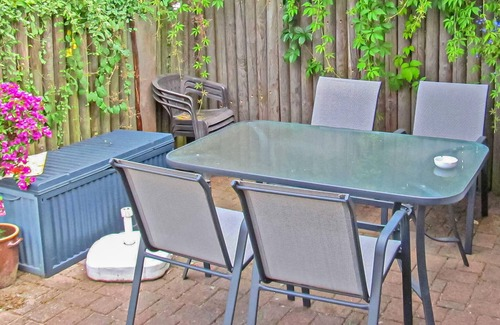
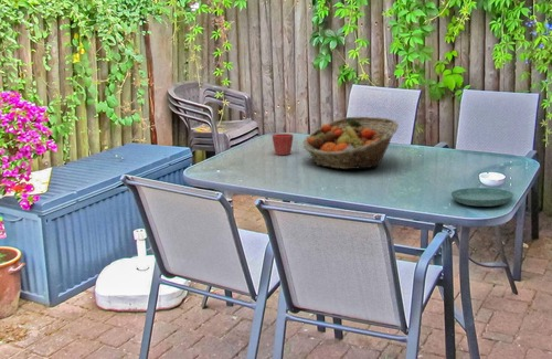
+ saucer [449,187,514,208]
+ fruit basket [301,116,400,170]
+ flower pot [272,133,295,156]
